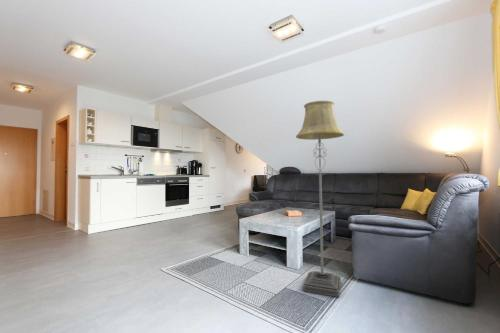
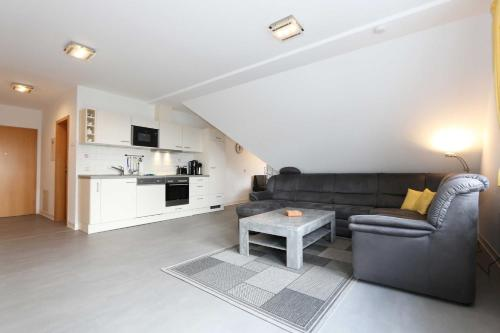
- floor lamp [295,100,345,298]
